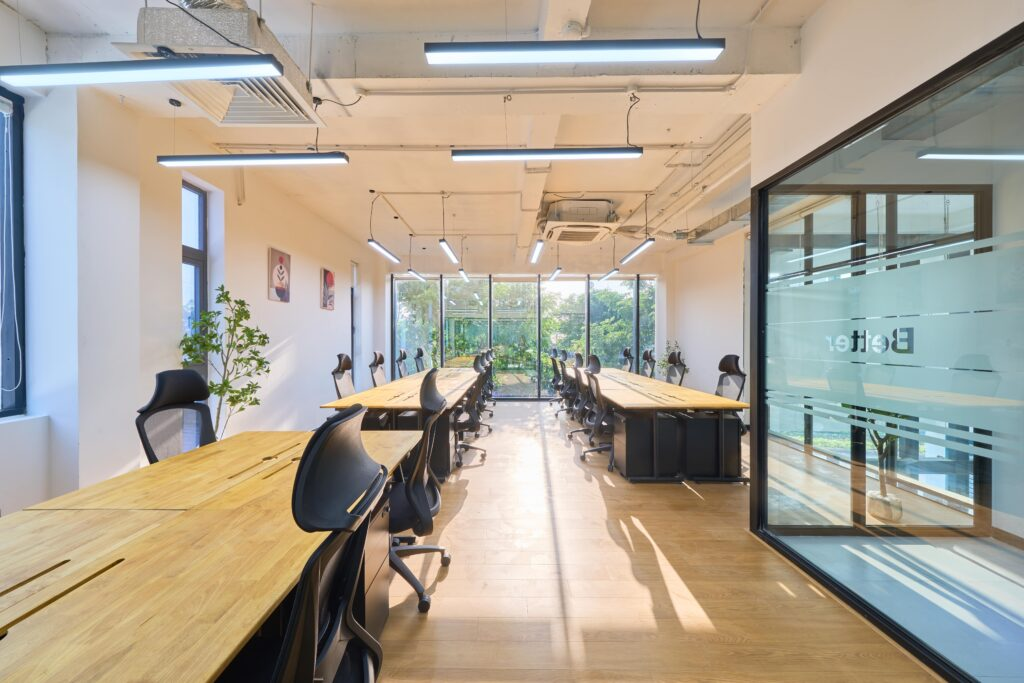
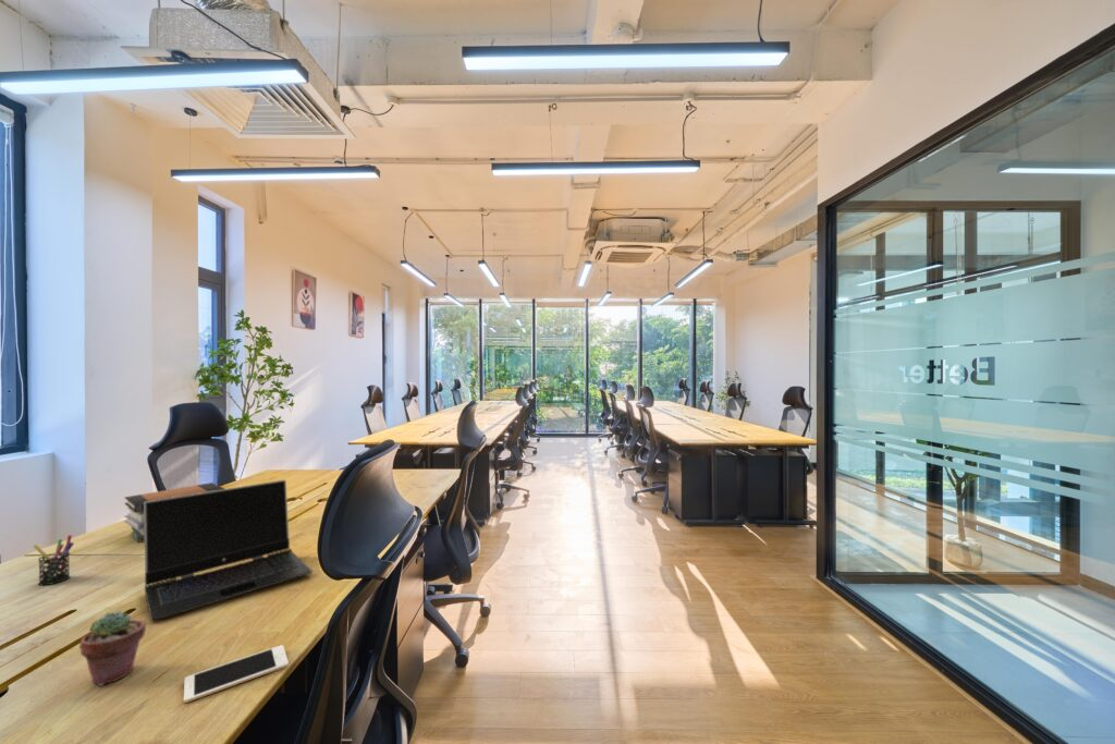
+ pen holder [32,534,75,586]
+ laptop computer [144,479,314,622]
+ book stack [123,481,225,544]
+ potted succulent [78,610,147,687]
+ cell phone [183,644,290,704]
